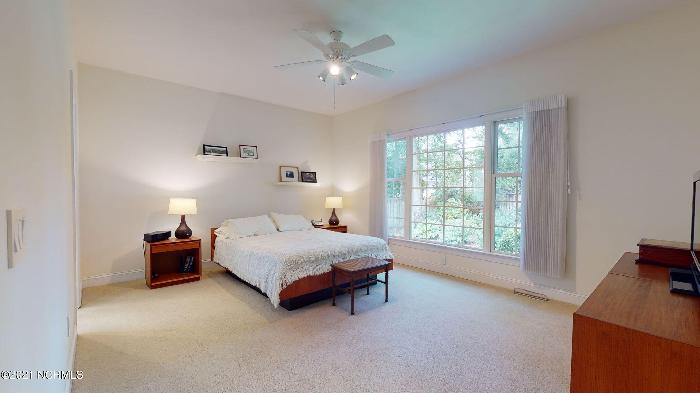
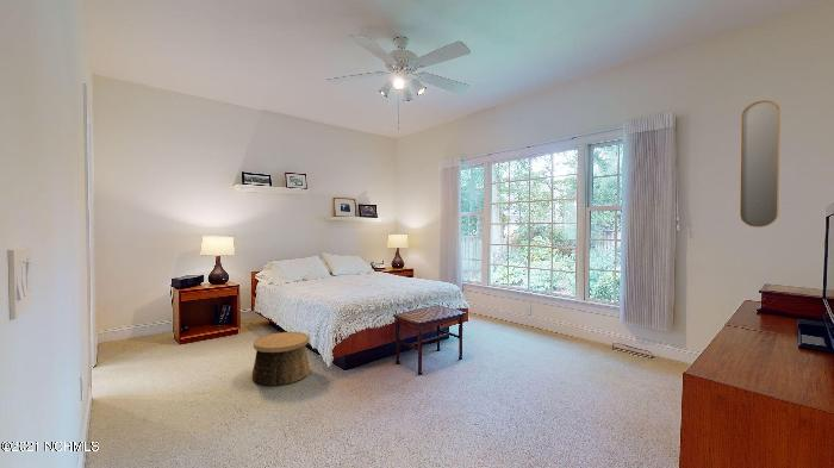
+ basket [250,331,311,387]
+ home mirror [739,99,782,229]
